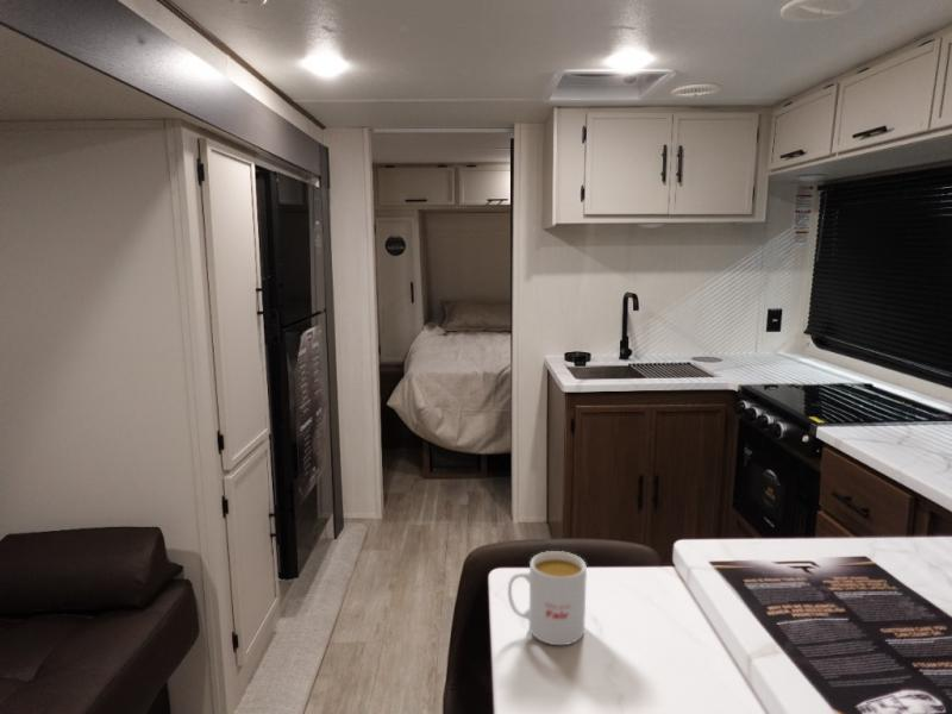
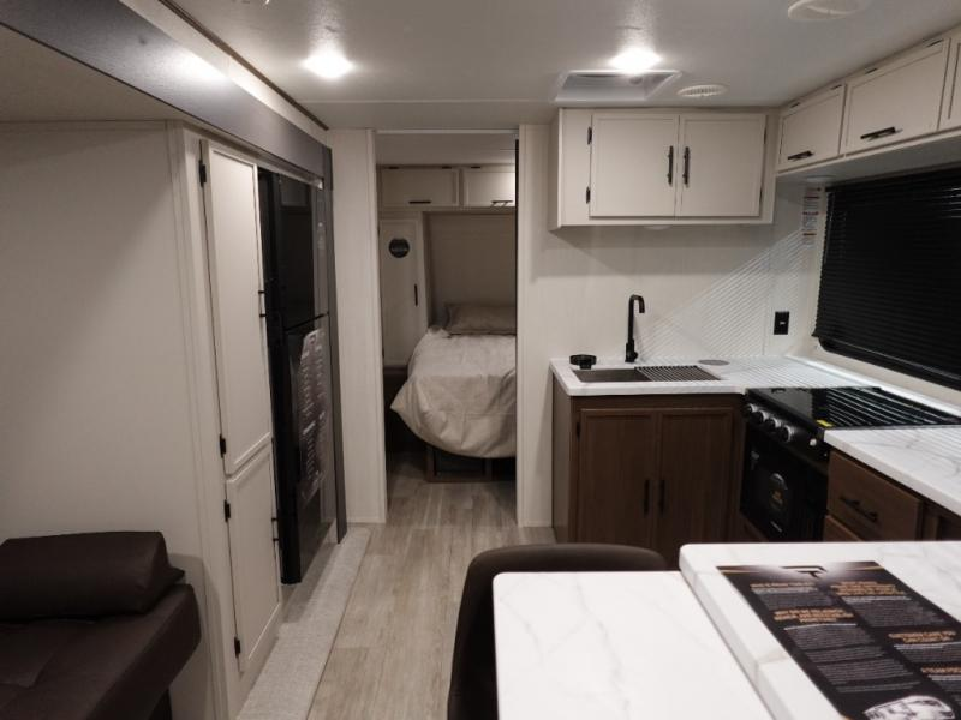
- mug [507,550,588,646]
